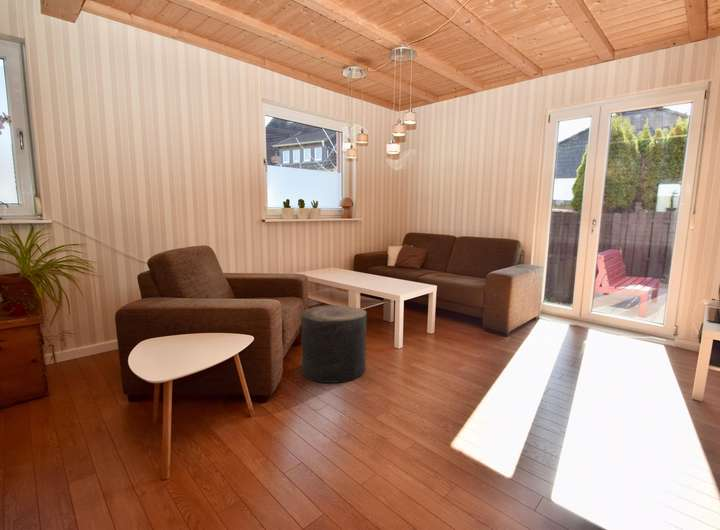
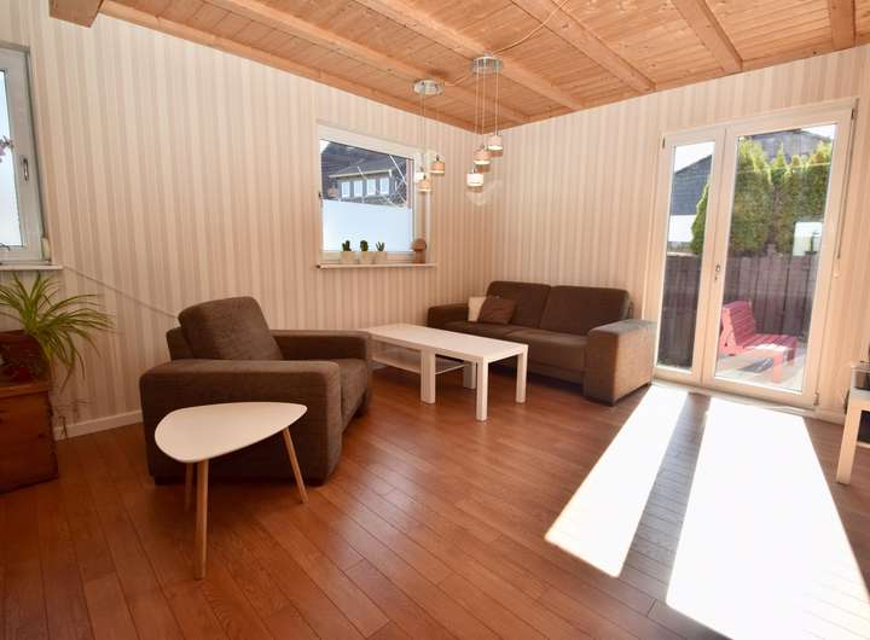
- stool [301,304,367,384]
